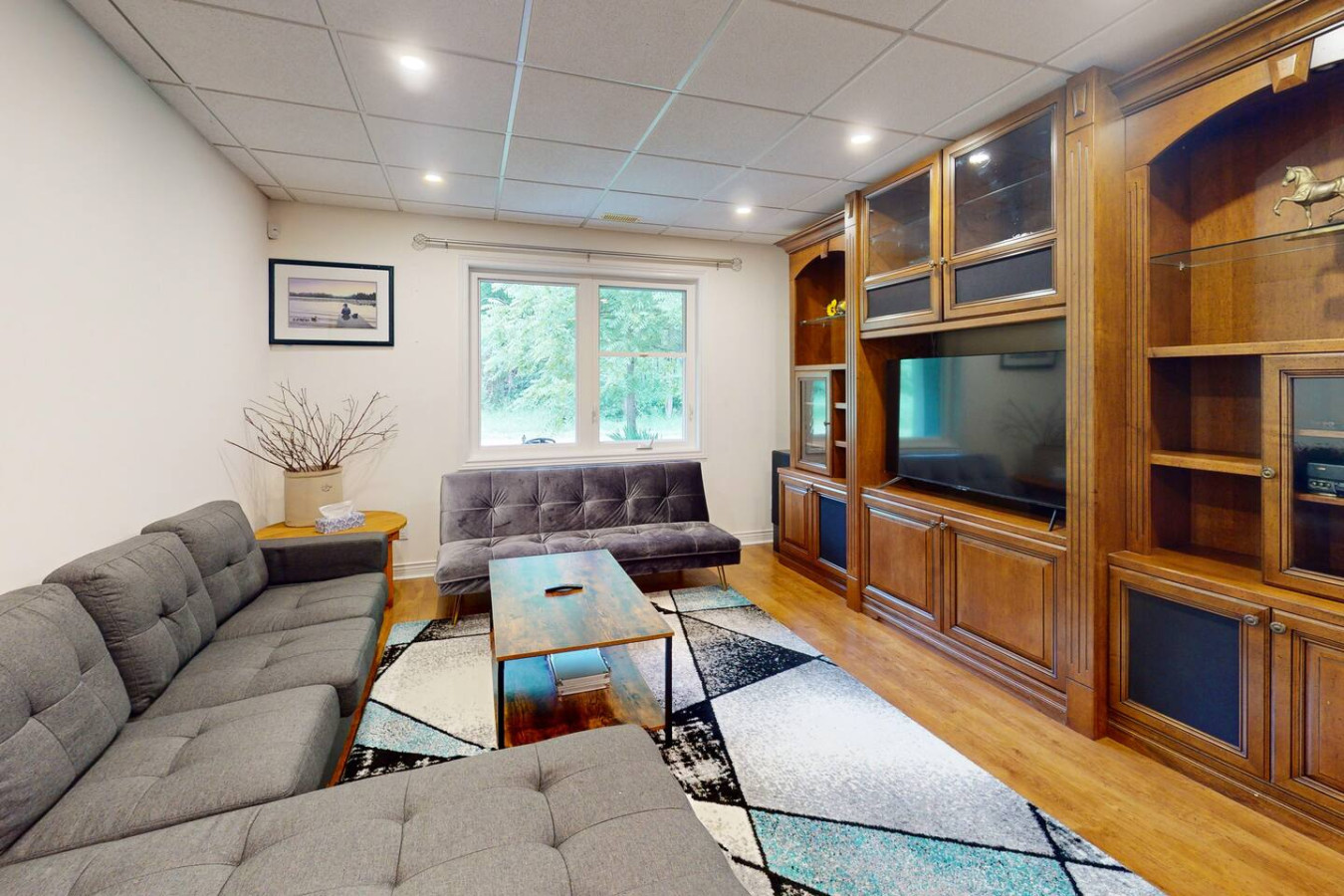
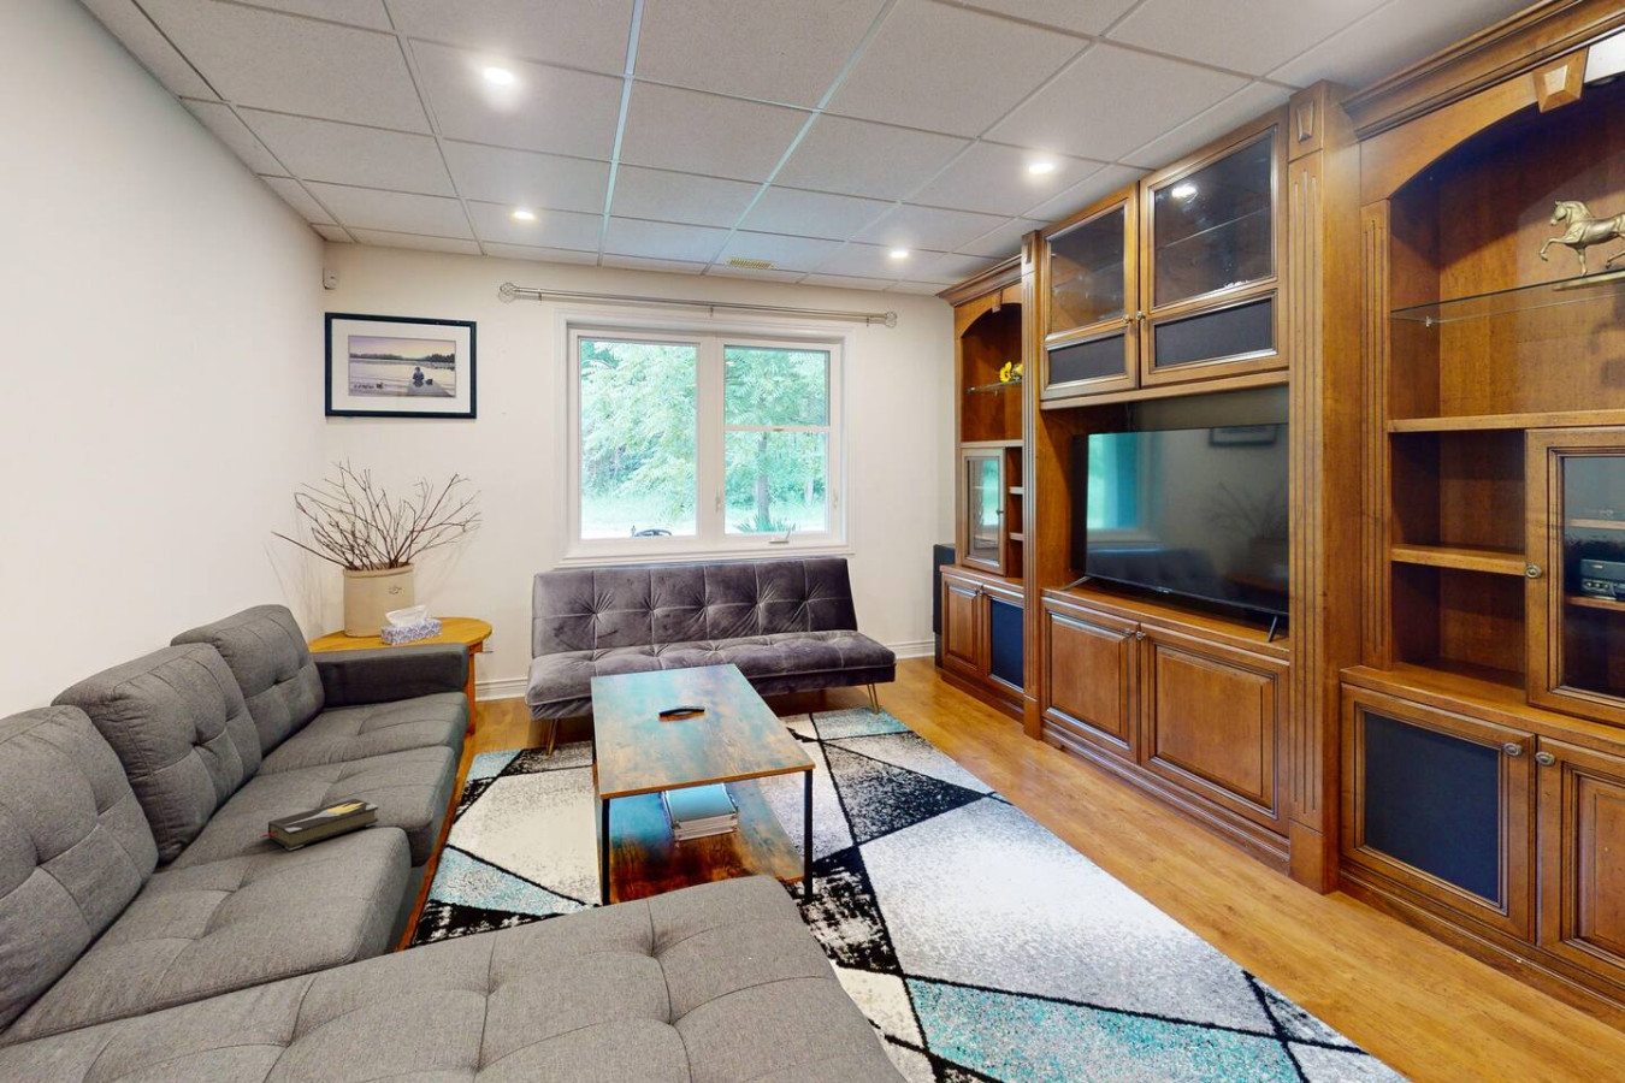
+ hardback book [261,798,381,851]
